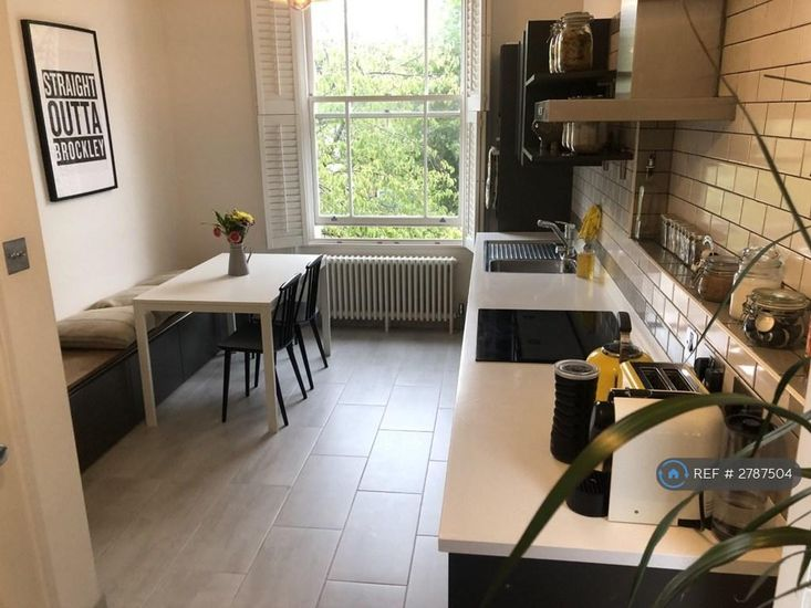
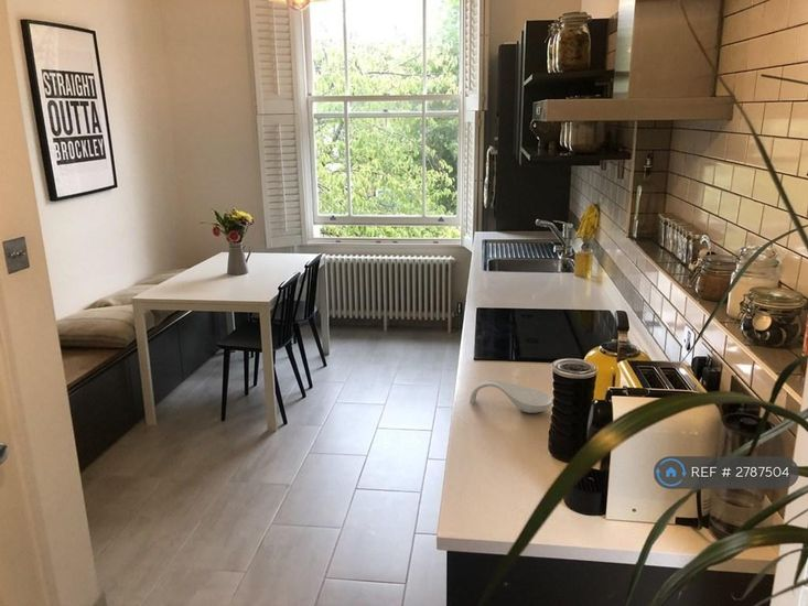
+ spoon rest [468,379,553,414]
